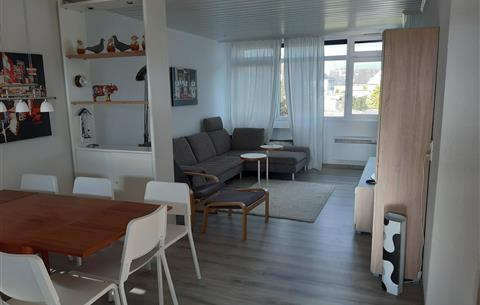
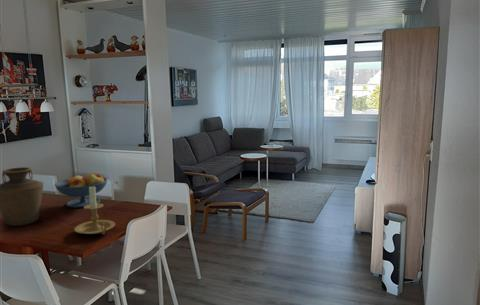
+ candle holder [73,185,116,235]
+ fruit bowl [54,173,109,208]
+ vase [0,166,45,227]
